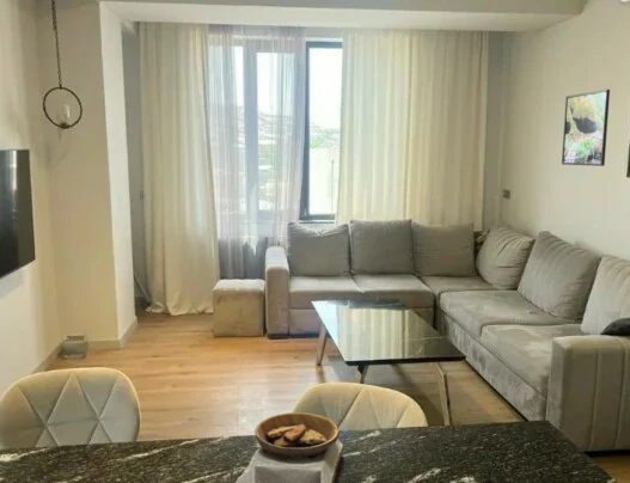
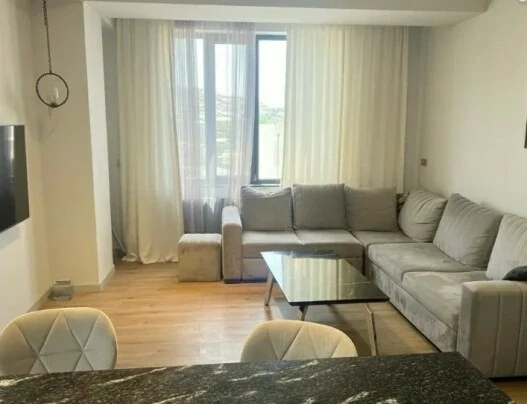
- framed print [561,88,611,167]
- bowl [234,411,344,483]
